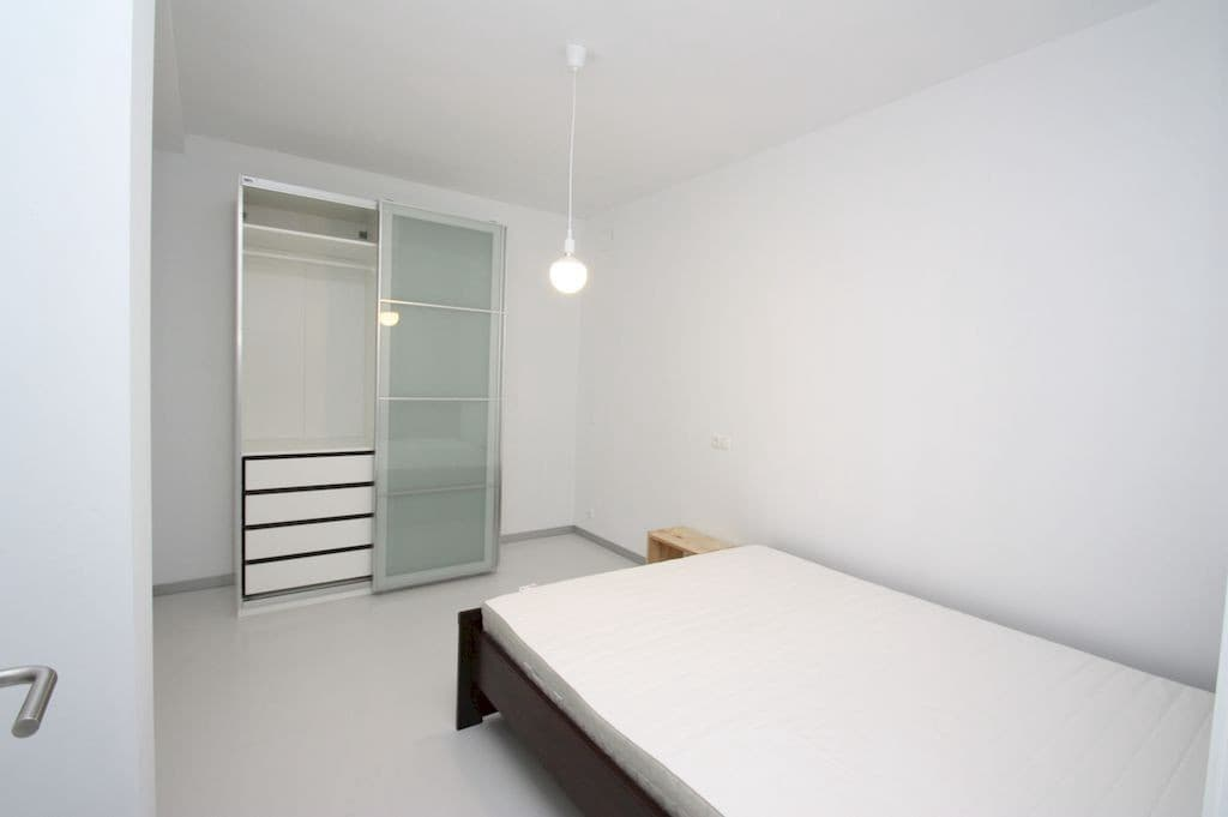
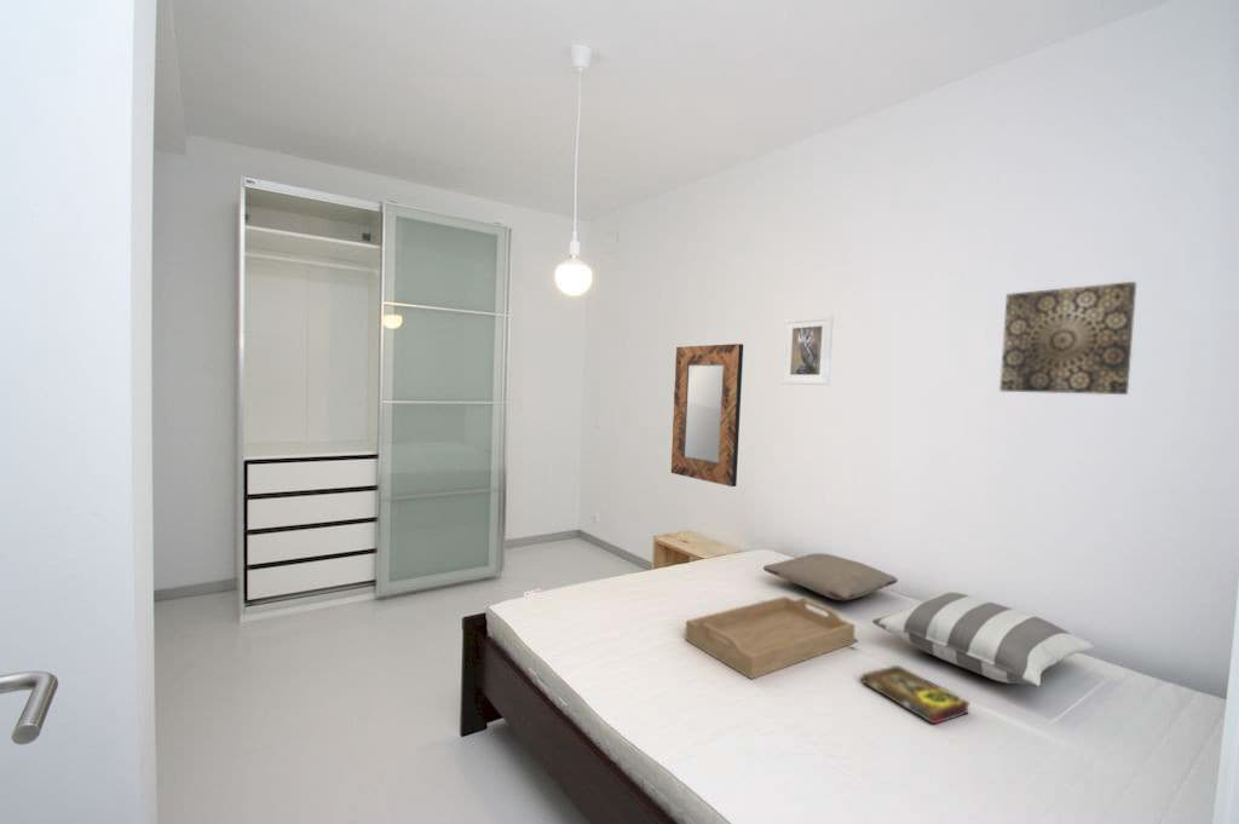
+ pillow [871,592,1095,687]
+ wall art [998,281,1137,396]
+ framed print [780,313,835,386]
+ book [859,664,972,726]
+ home mirror [670,342,744,488]
+ pillow [762,552,899,601]
+ serving tray [684,595,857,680]
